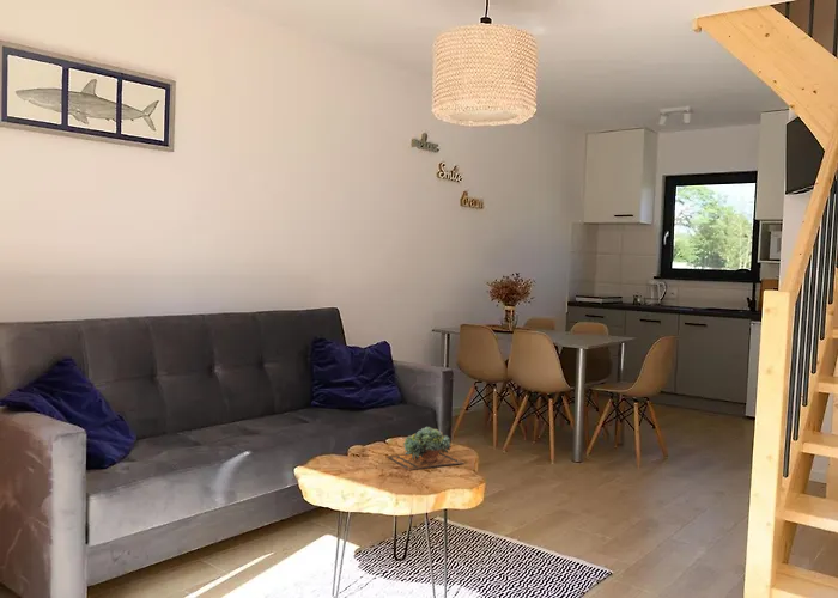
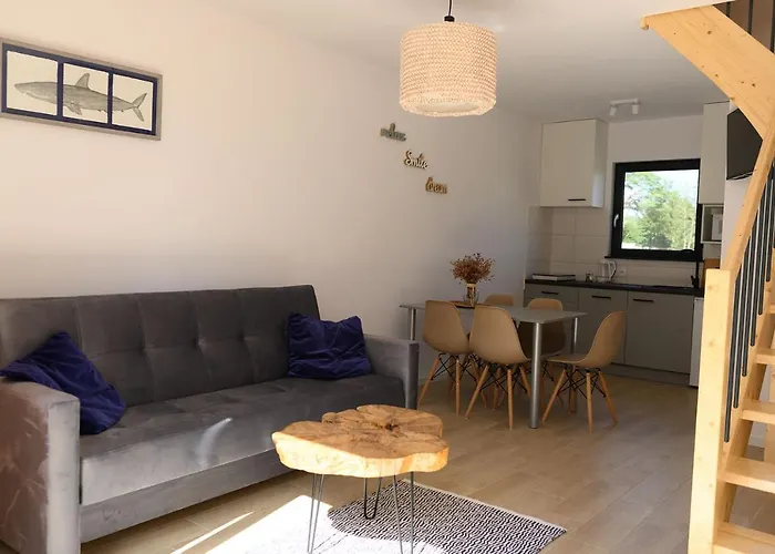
- succulent plant [385,426,466,471]
